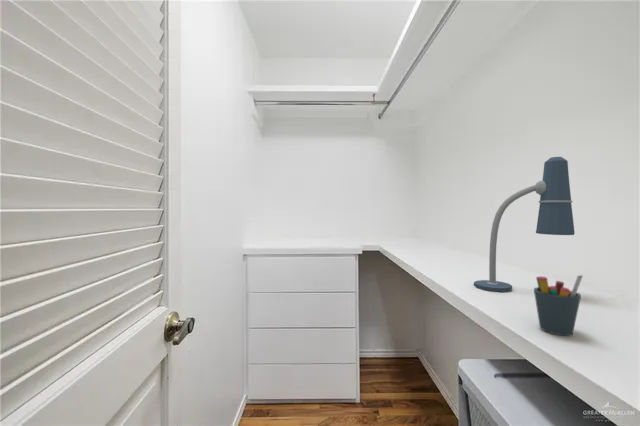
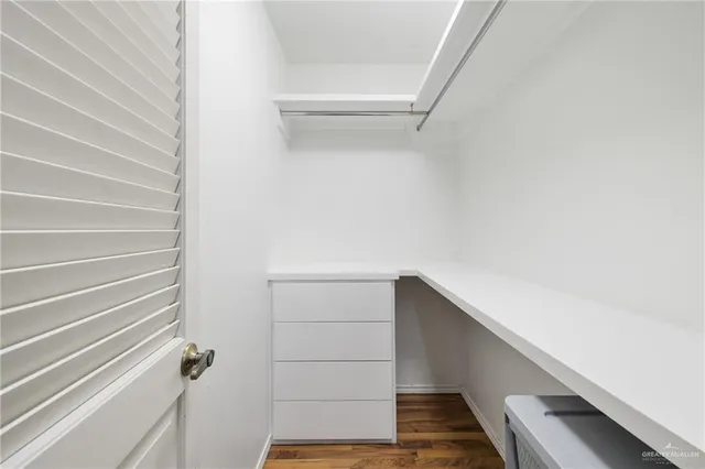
- pen holder [533,274,584,337]
- desk lamp [473,156,576,292]
